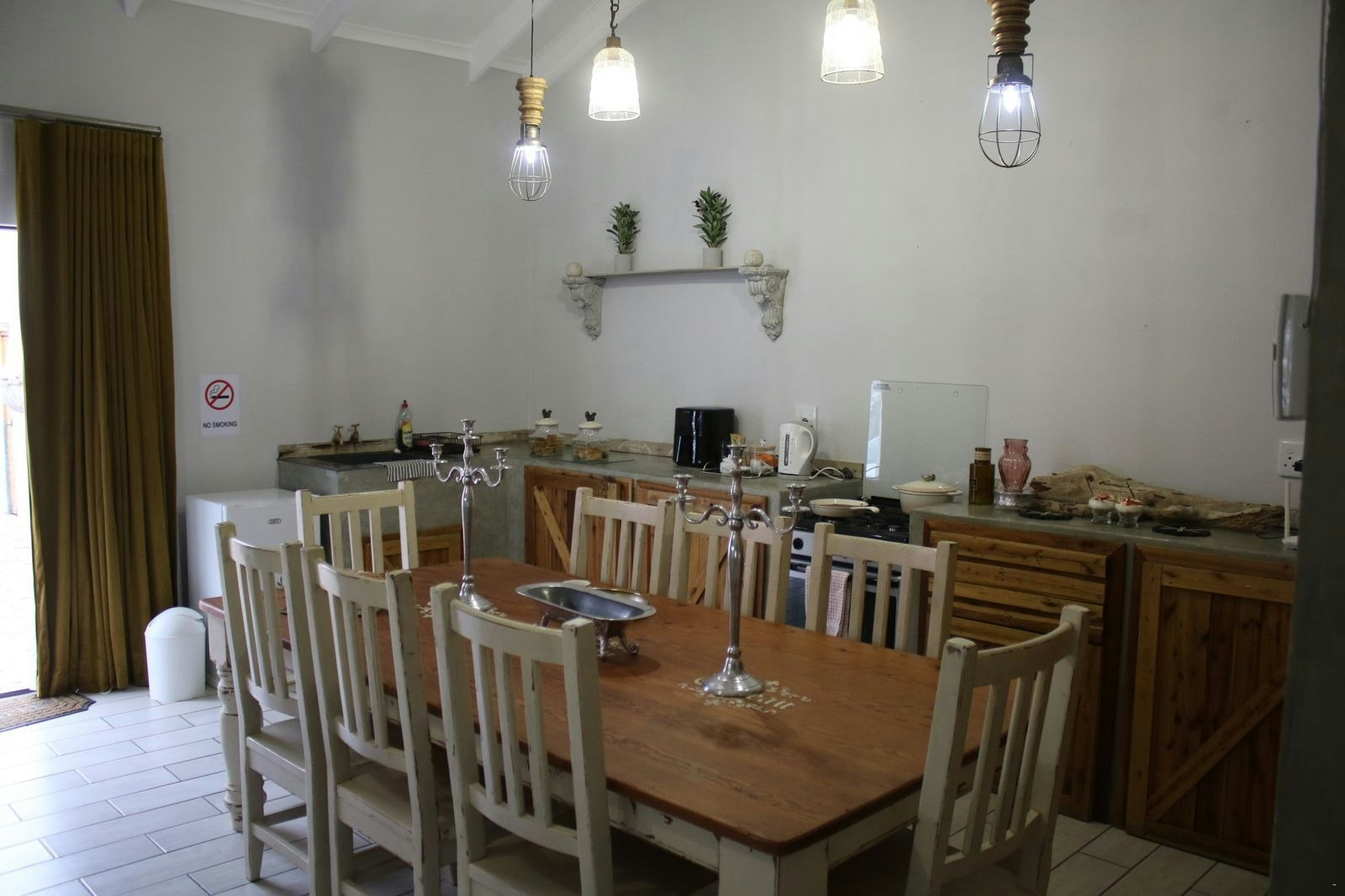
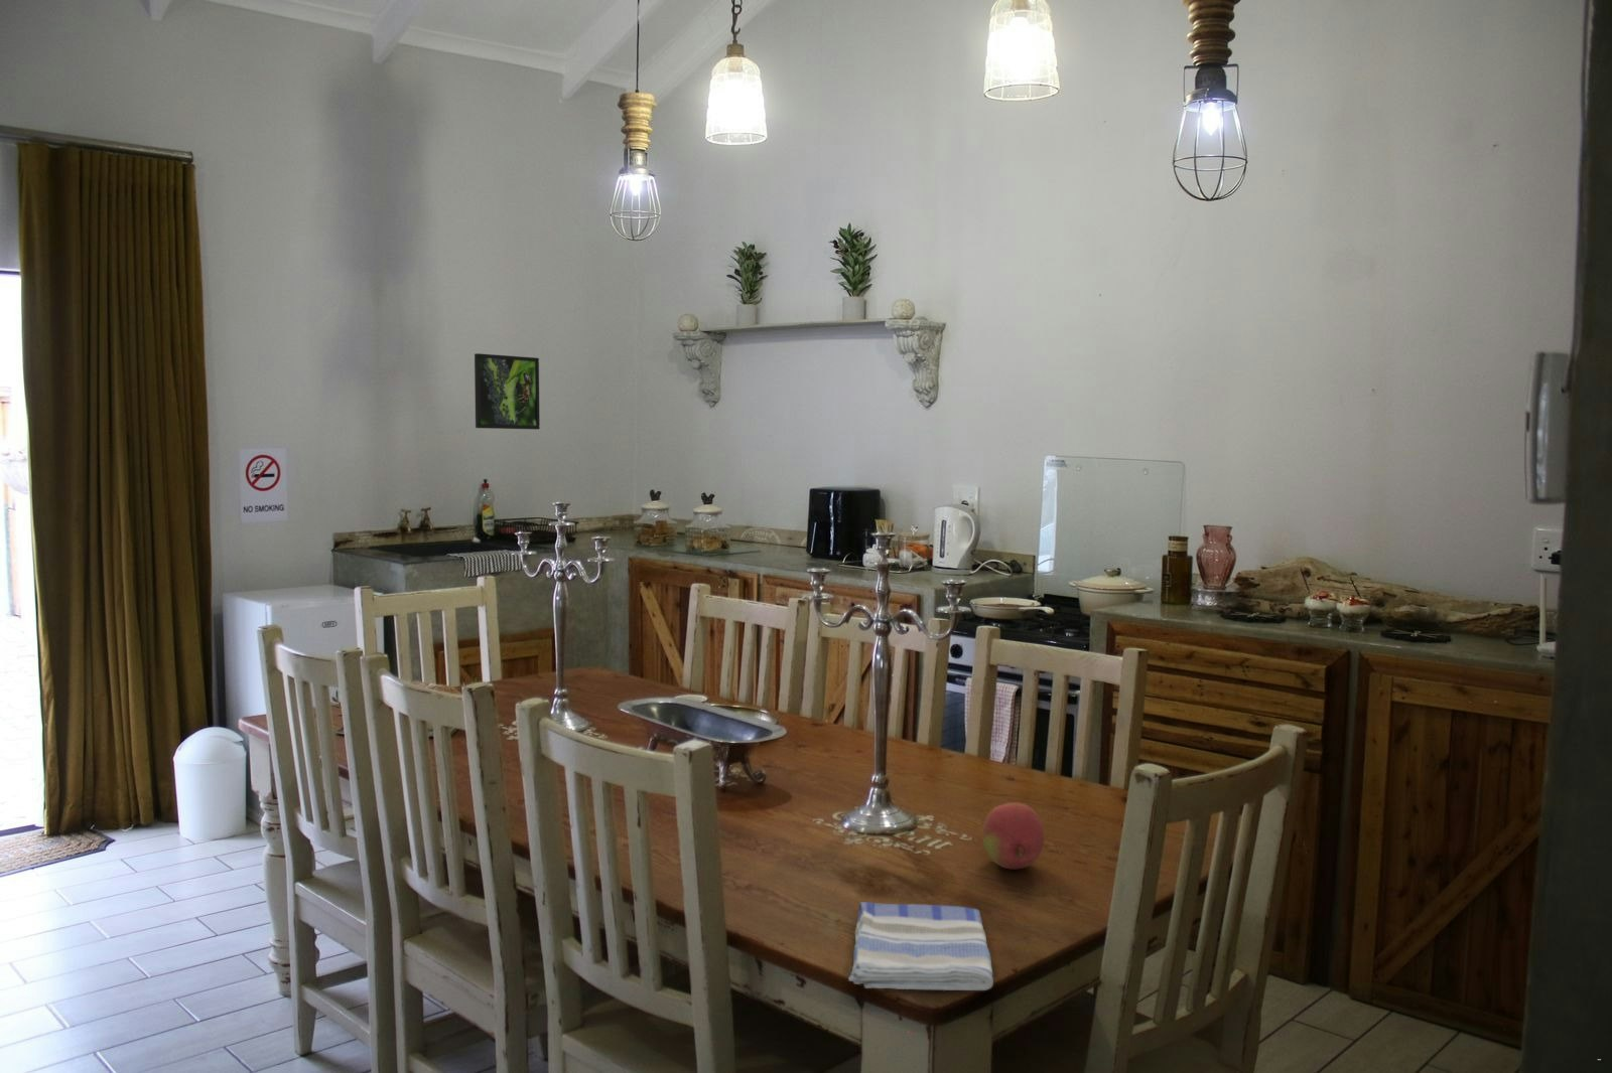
+ fruit [982,801,1046,869]
+ dish towel [847,901,995,992]
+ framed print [473,352,541,431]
